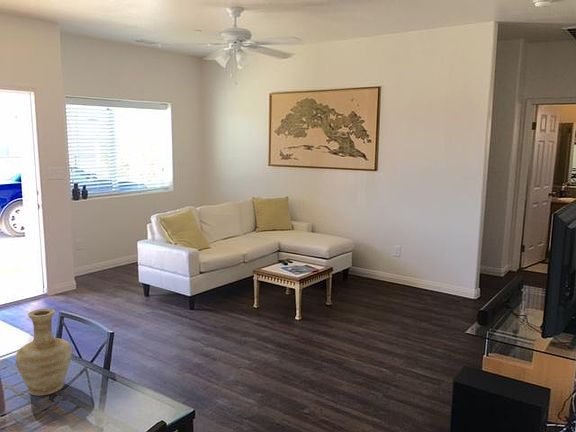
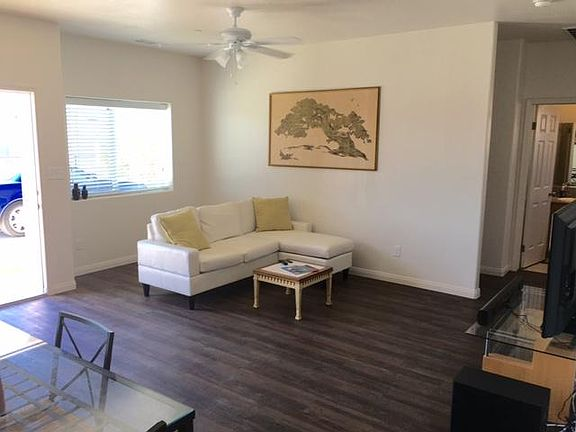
- vase [14,307,73,397]
